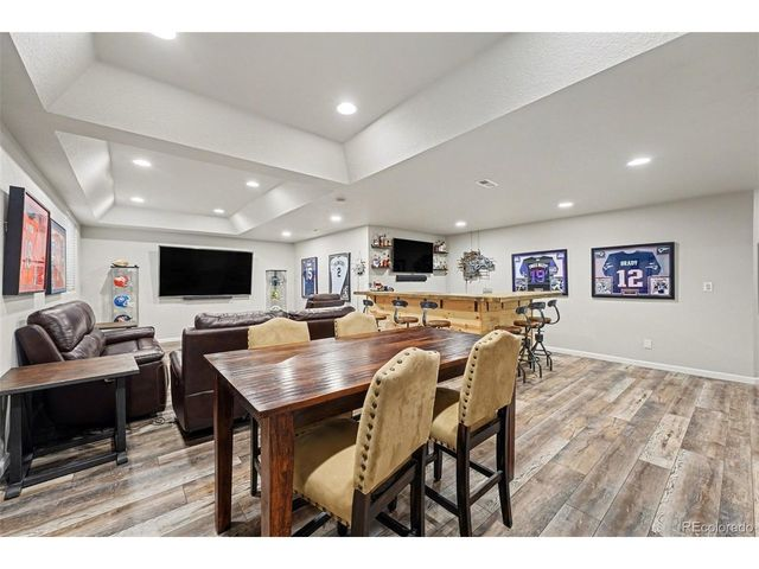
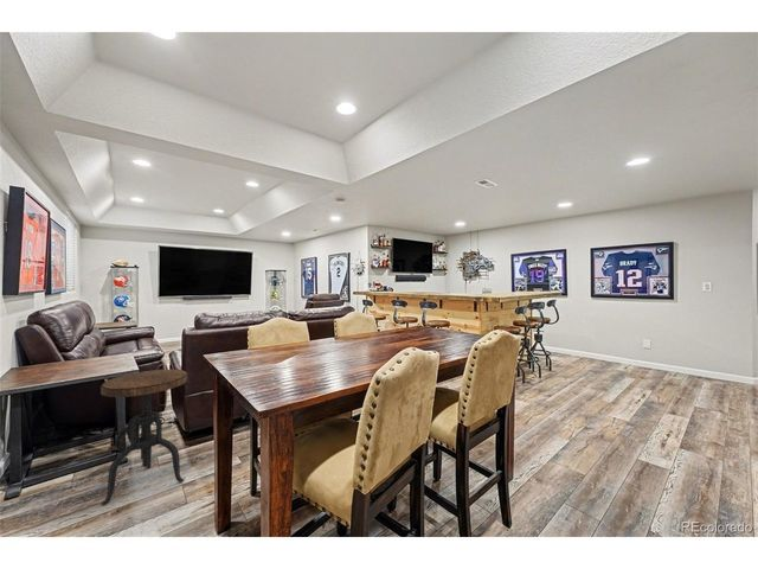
+ side table [99,369,188,506]
